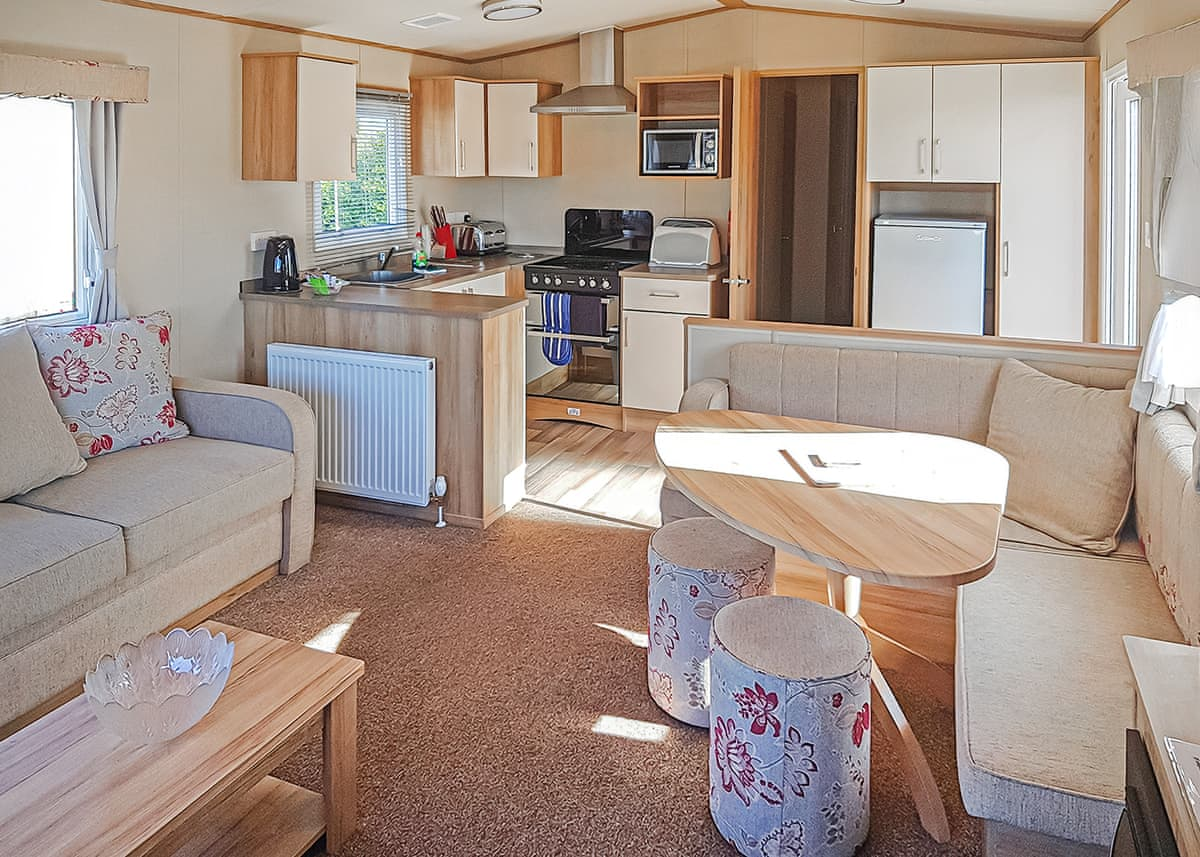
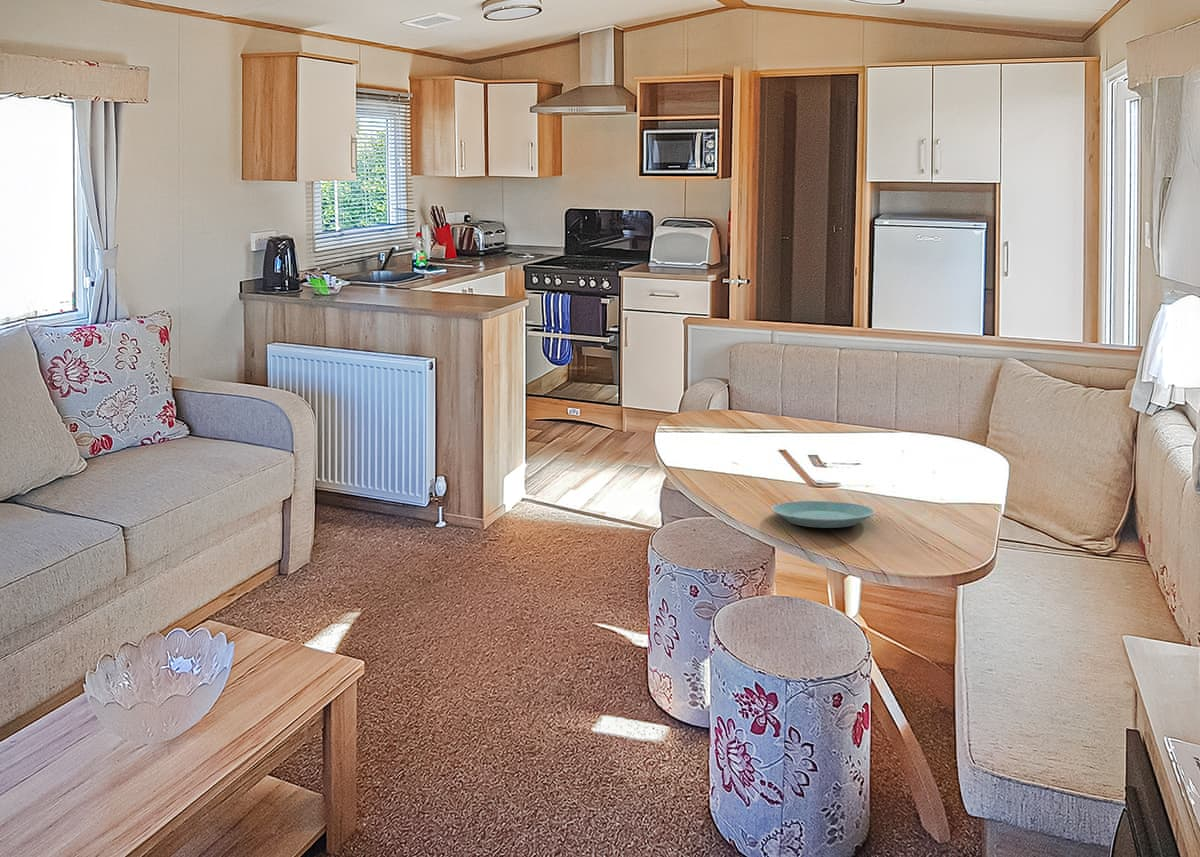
+ plate [770,500,876,529]
